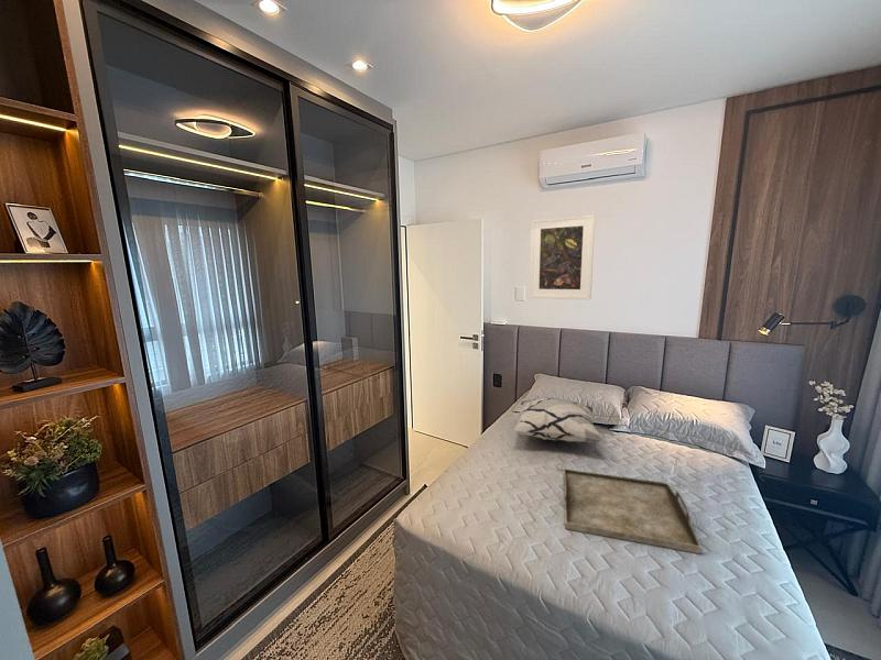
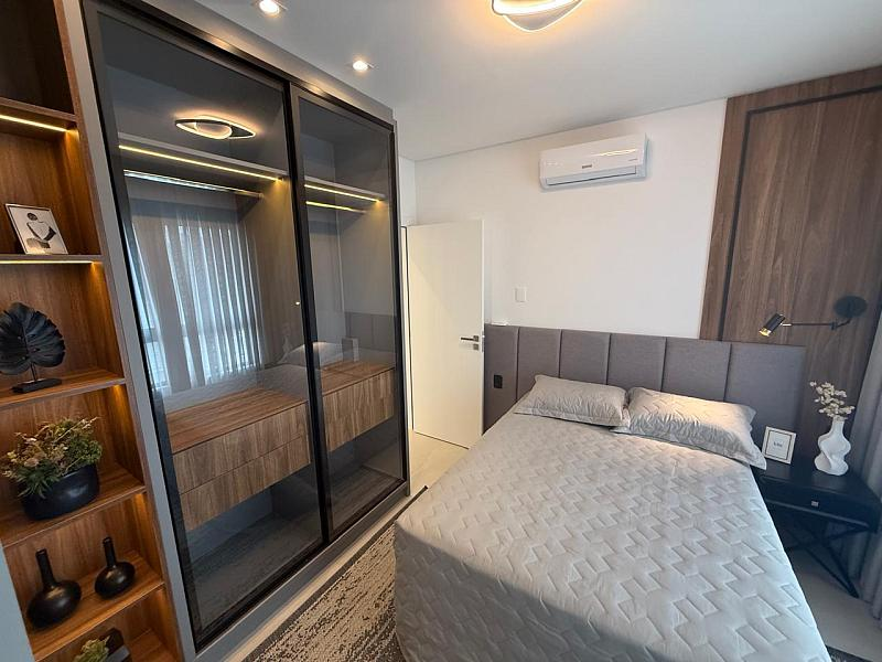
- decorative pillow [513,397,605,443]
- serving tray [563,468,703,554]
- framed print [529,213,596,300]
